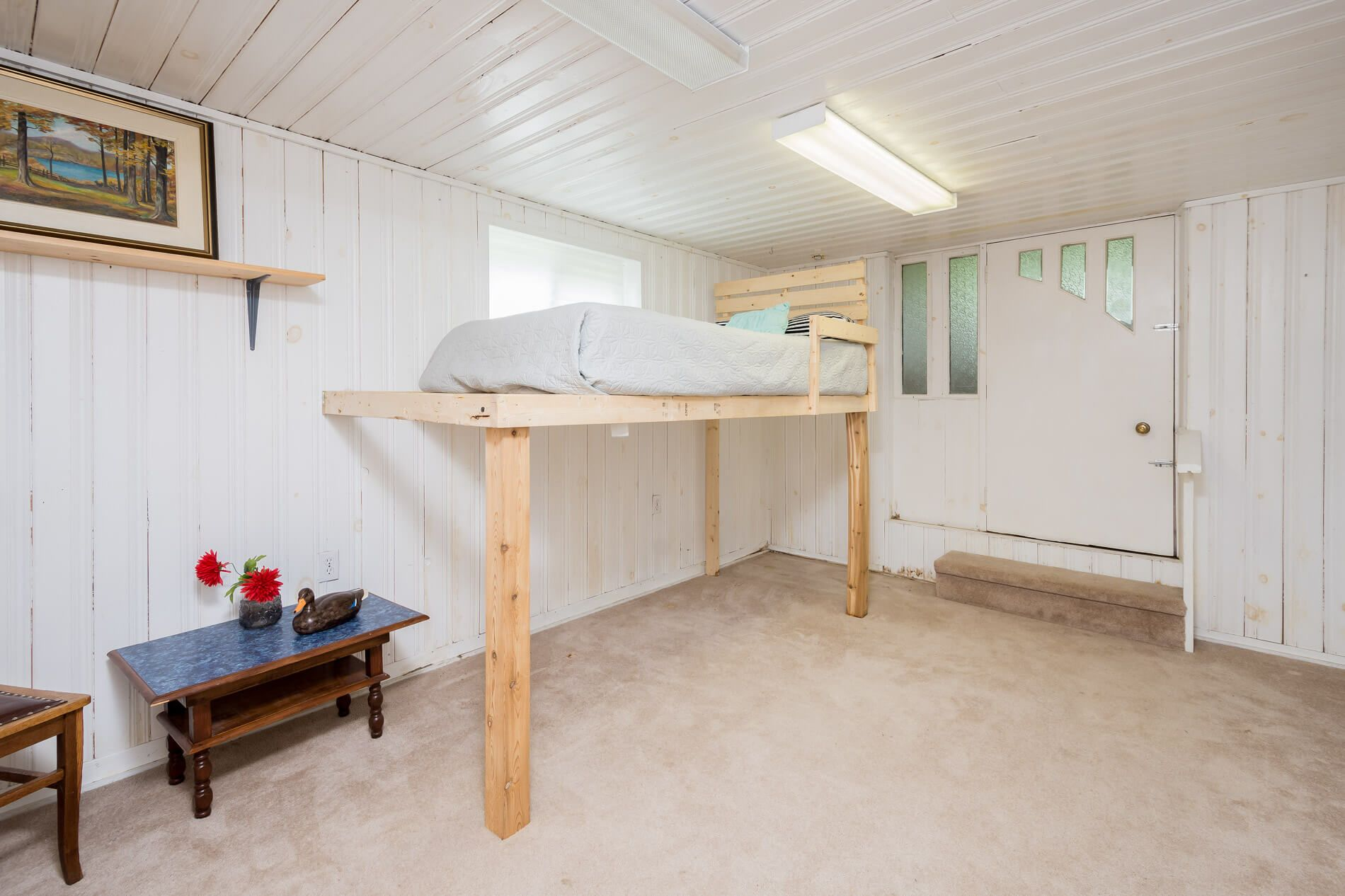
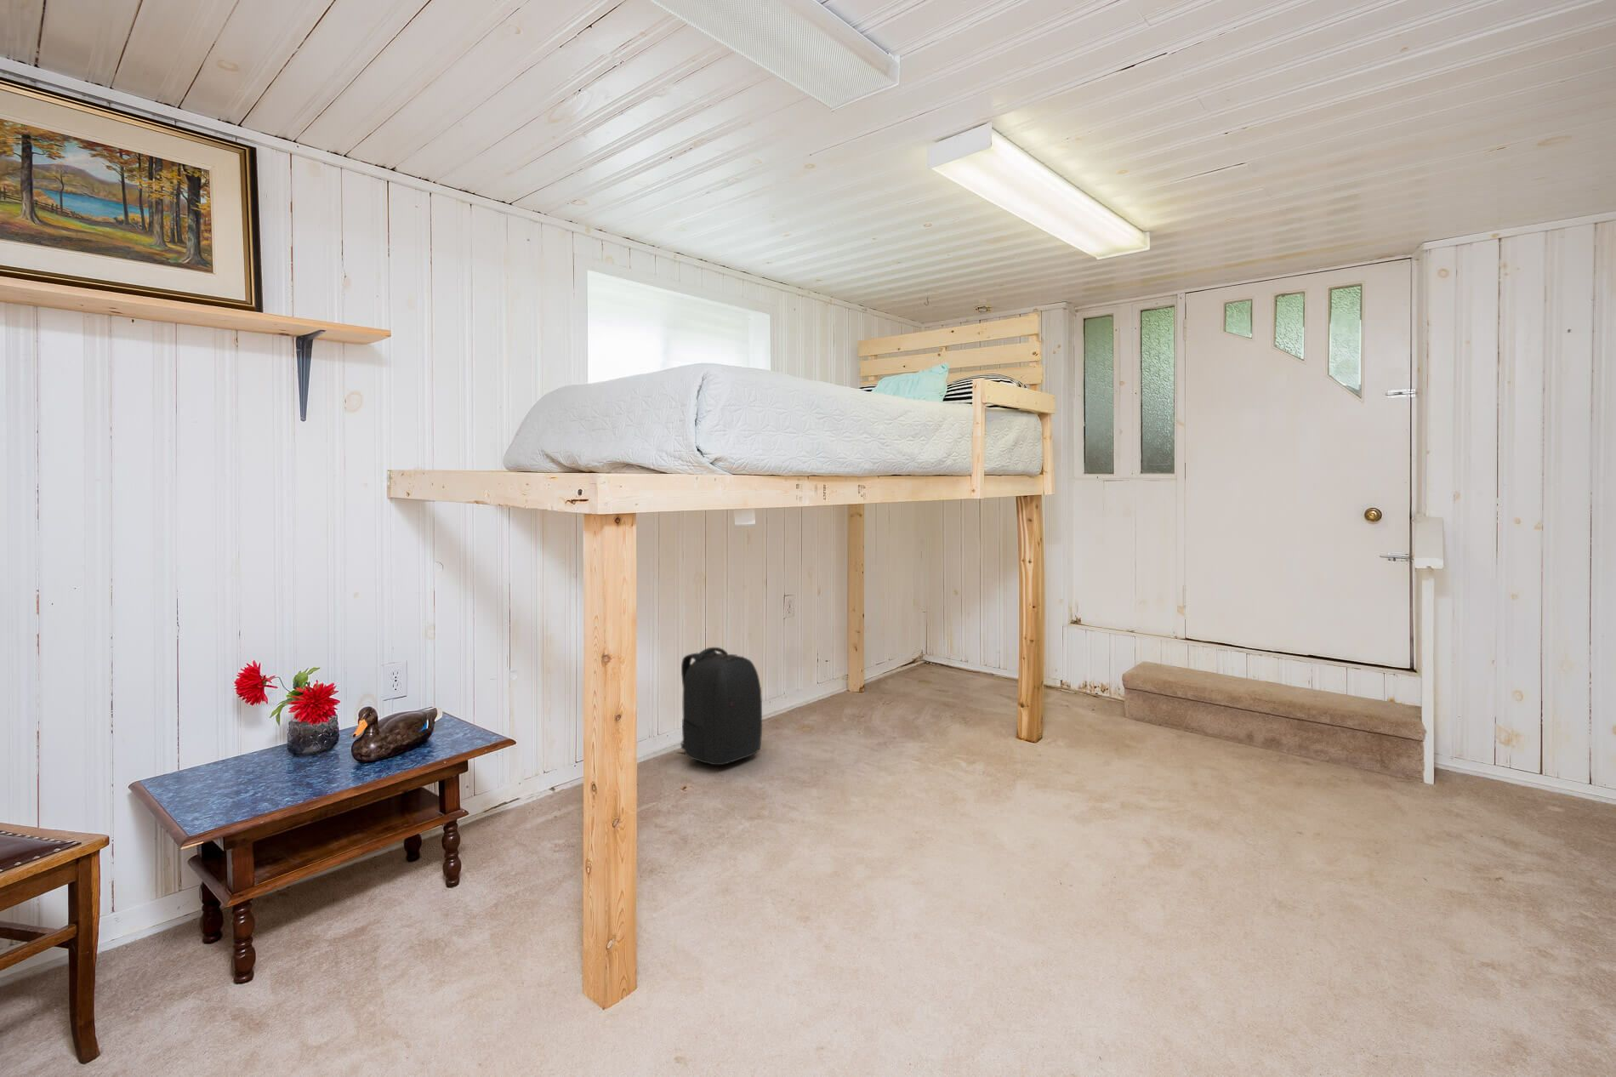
+ backpack [675,647,763,766]
